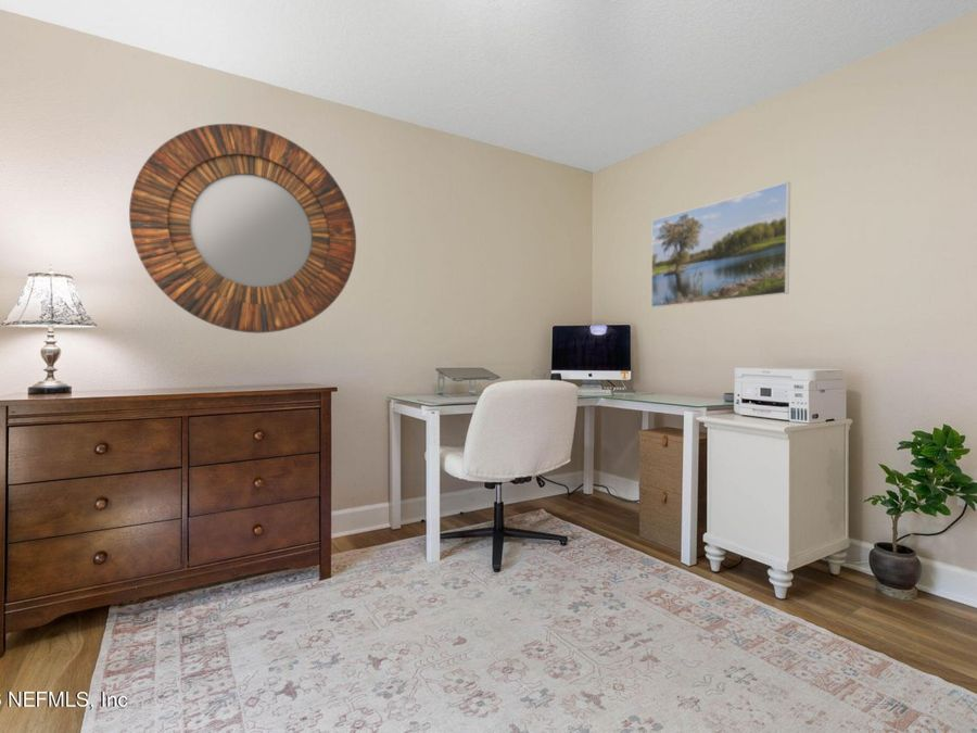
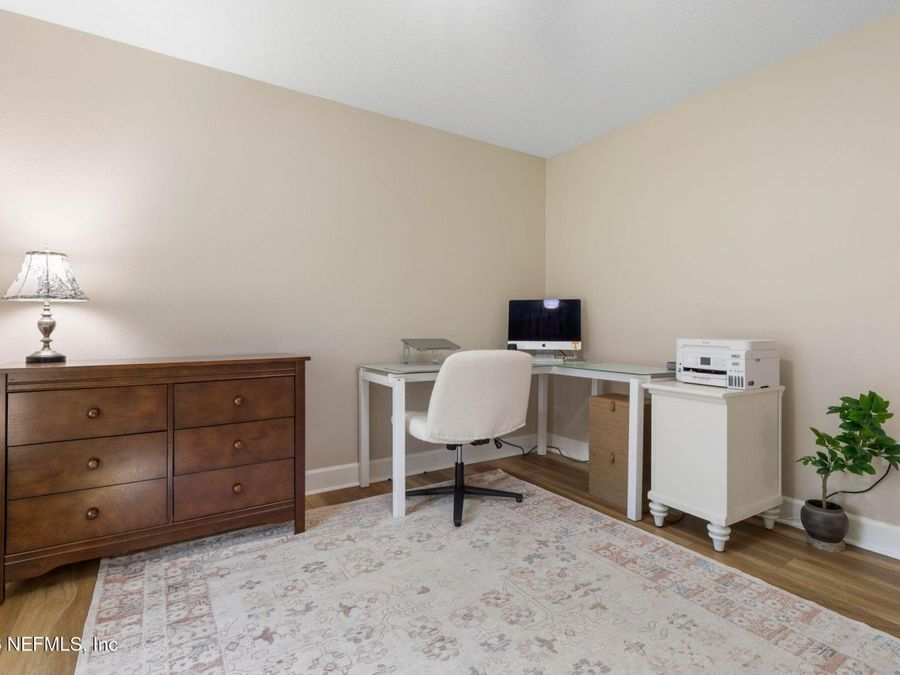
- home mirror [128,123,357,334]
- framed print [650,180,791,308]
